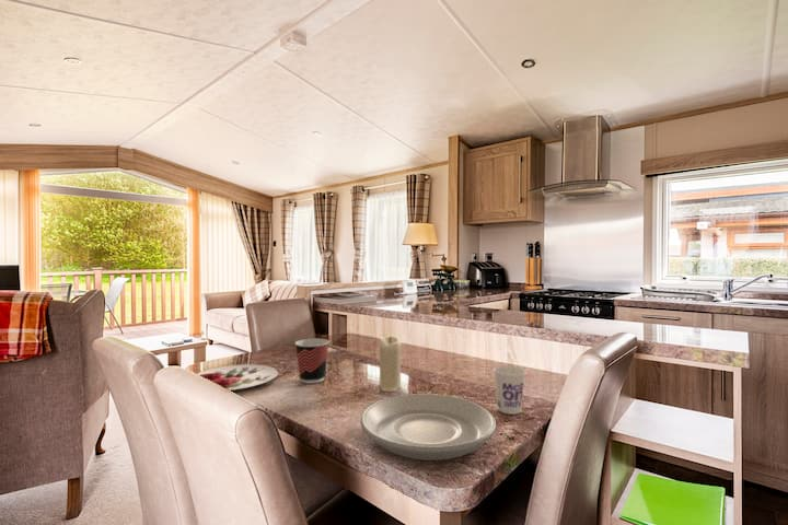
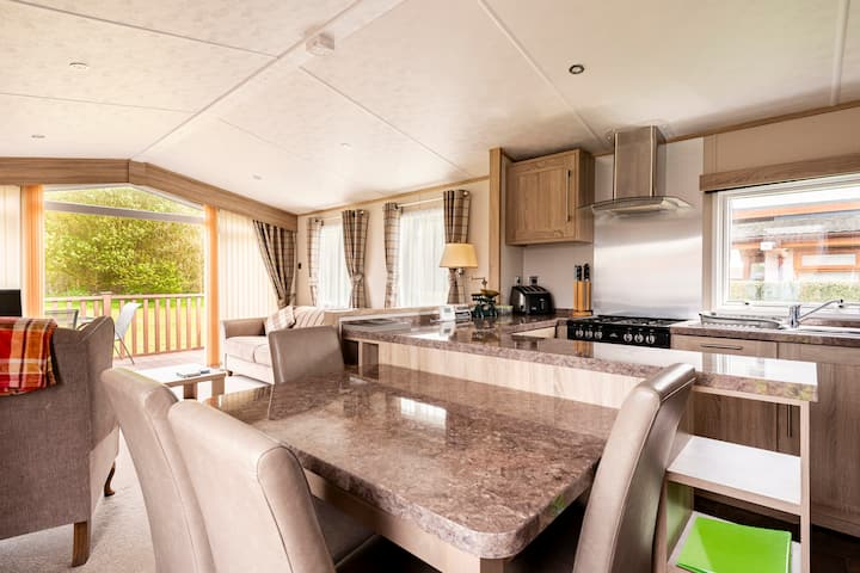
- candle [379,335,403,393]
- plate [360,393,497,462]
- cup [493,364,528,416]
- cup [294,338,331,384]
- plate [196,363,279,392]
